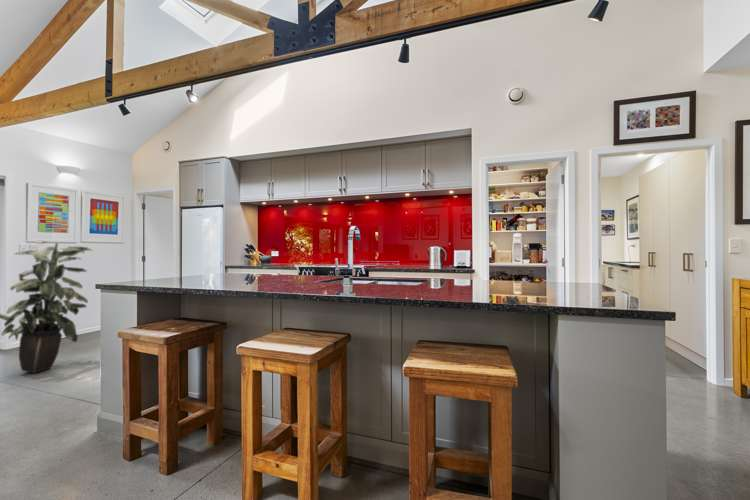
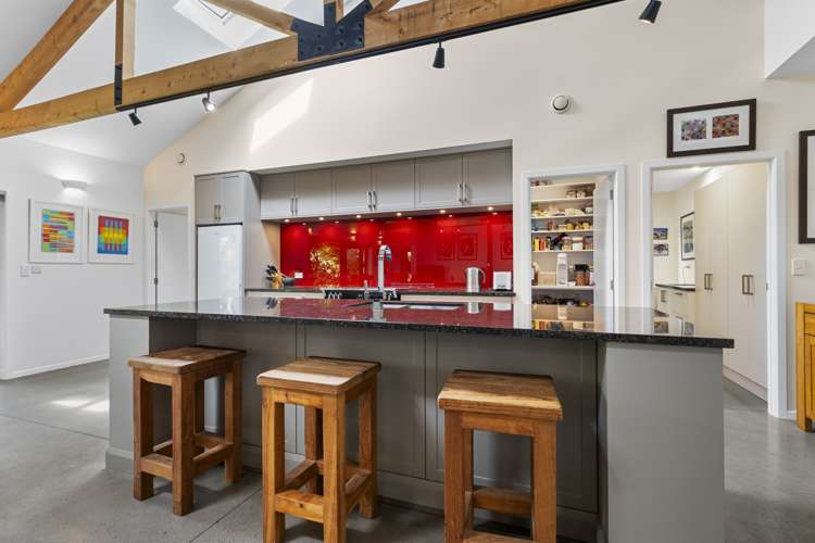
- indoor plant [0,239,93,374]
